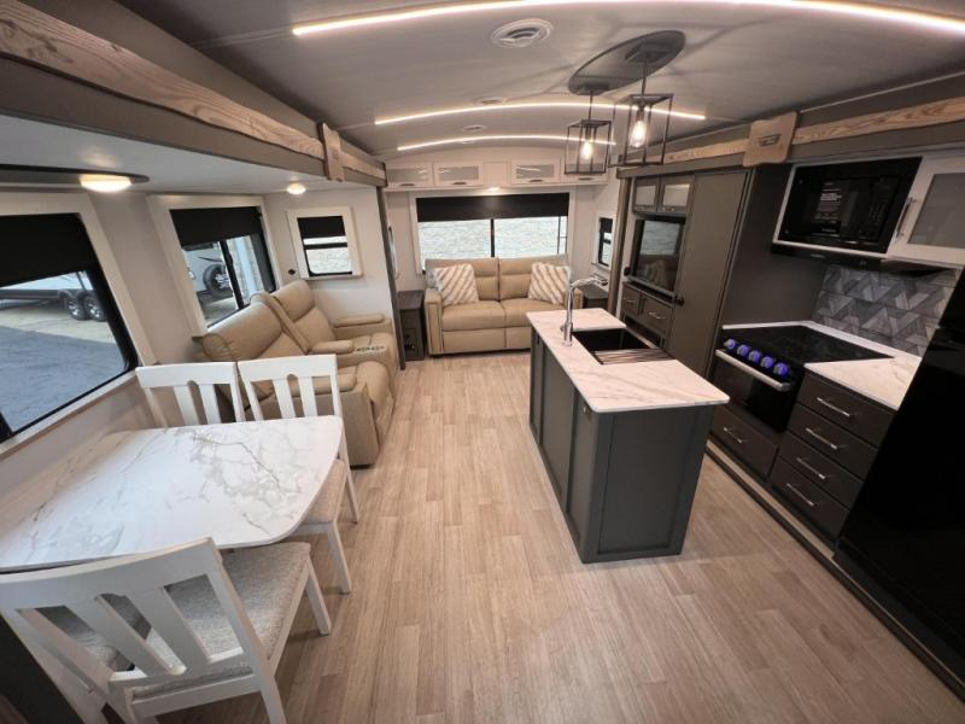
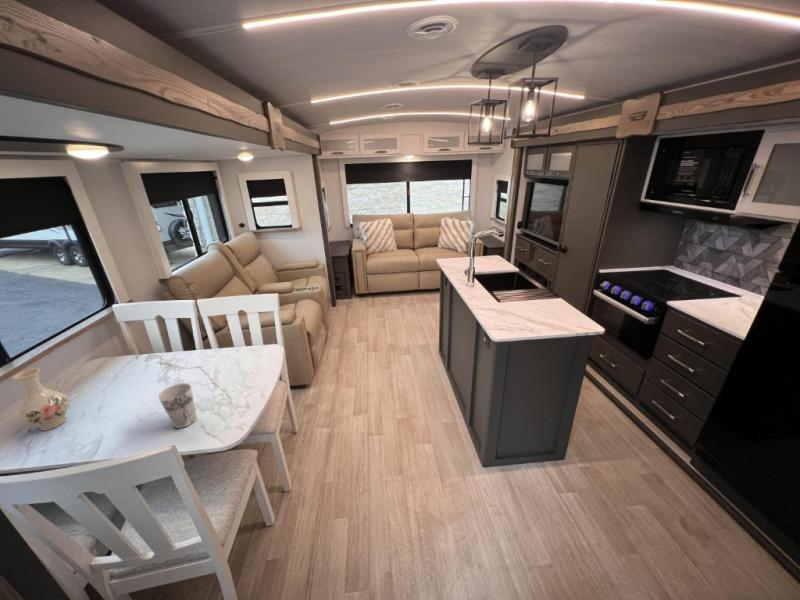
+ cup [157,382,197,429]
+ vase [12,368,71,431]
